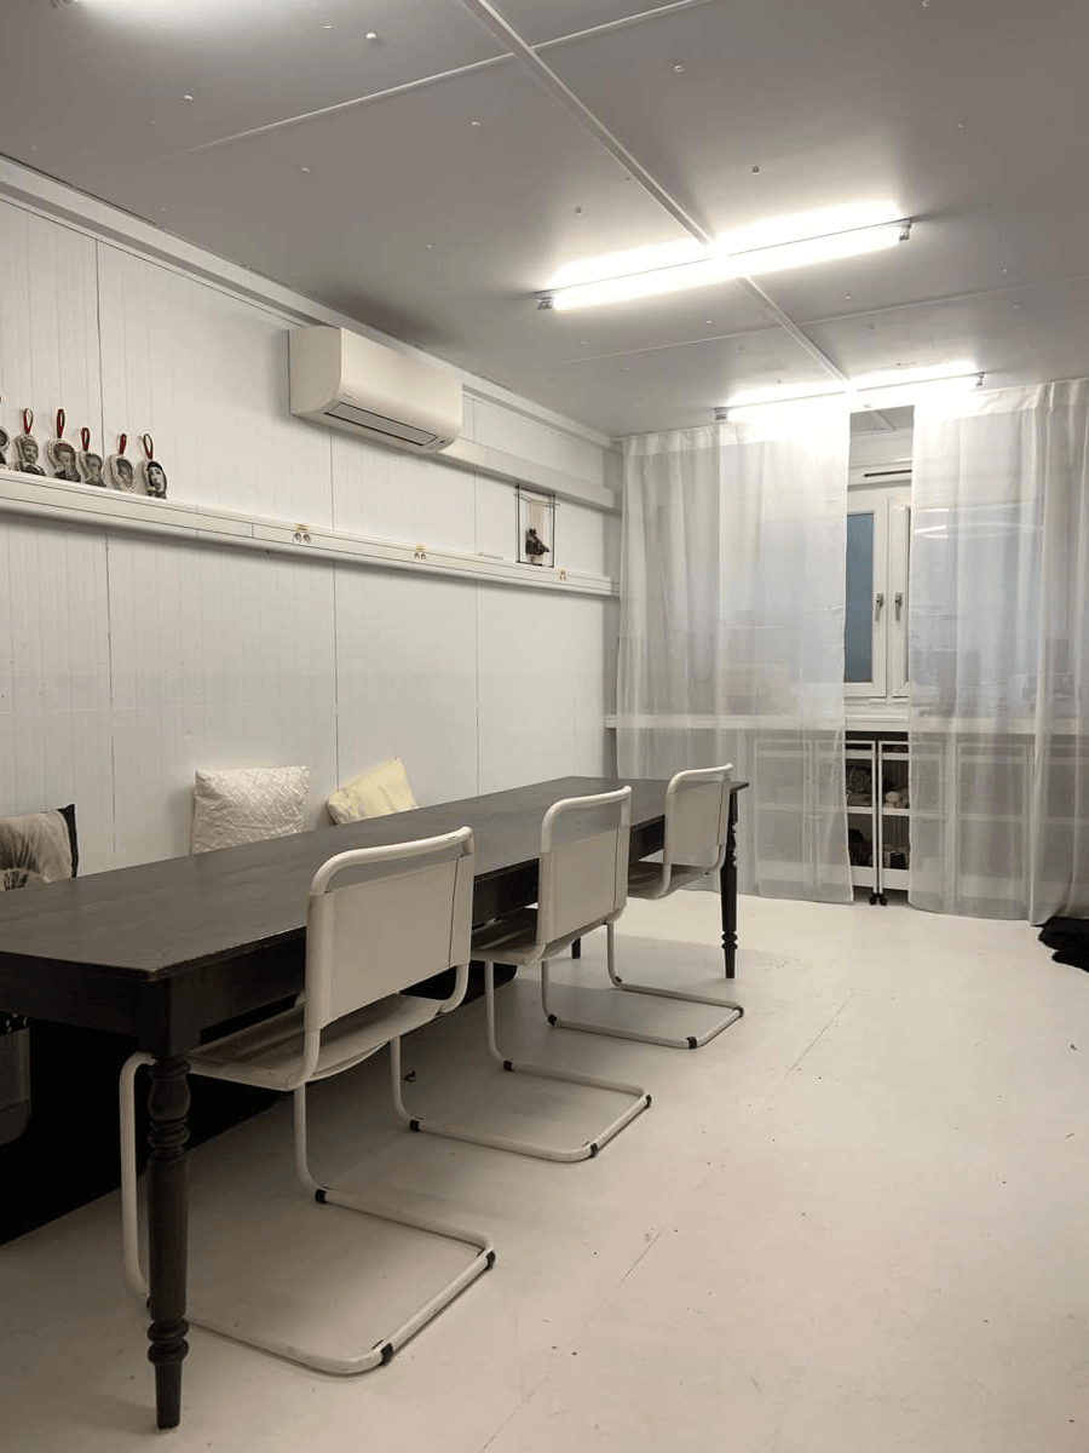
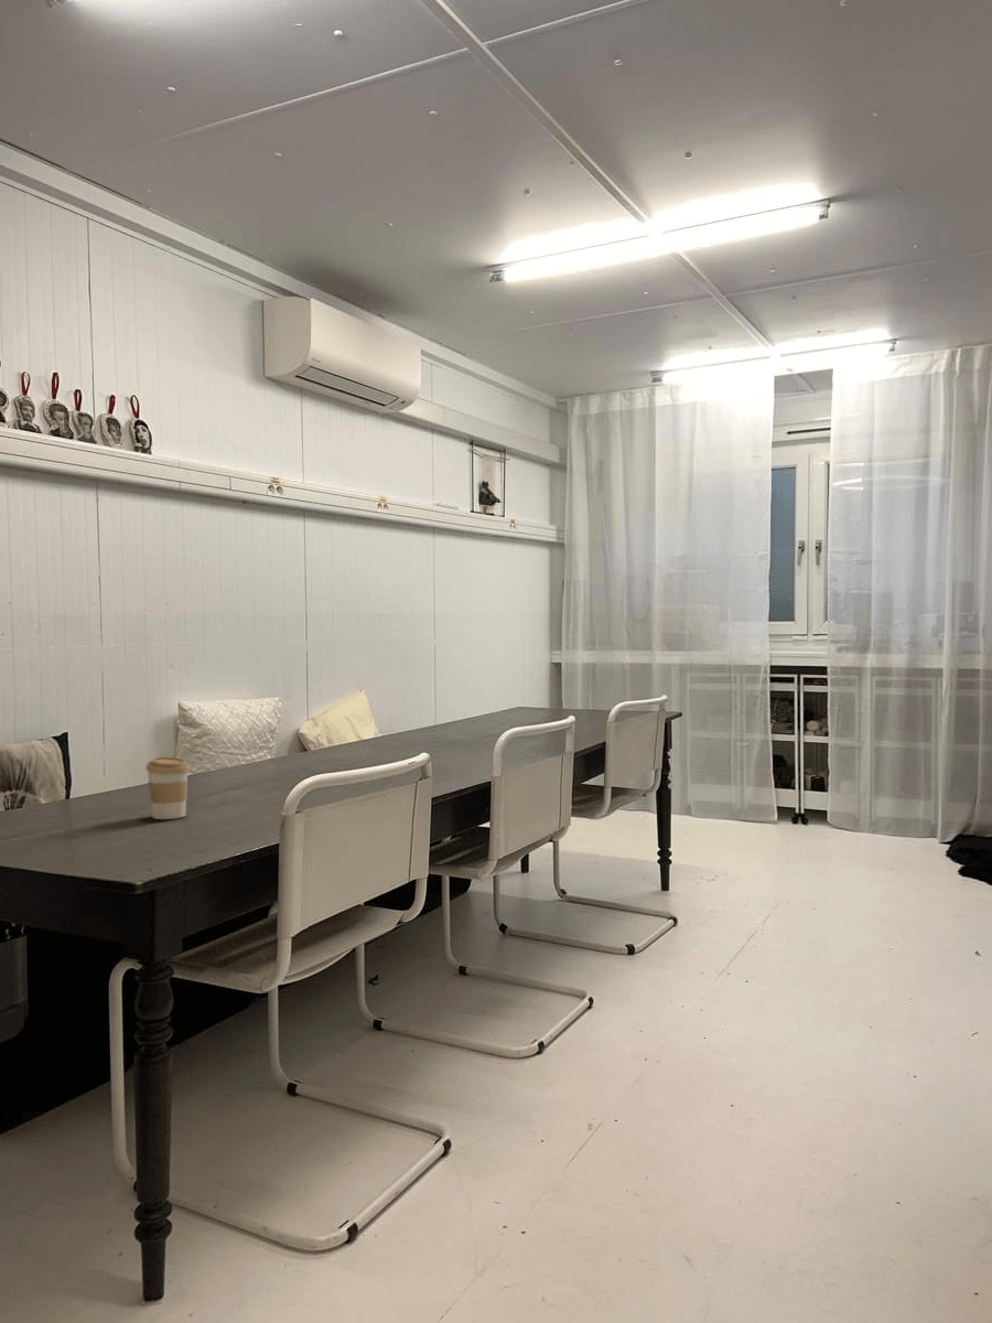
+ coffee cup [144,756,191,820]
